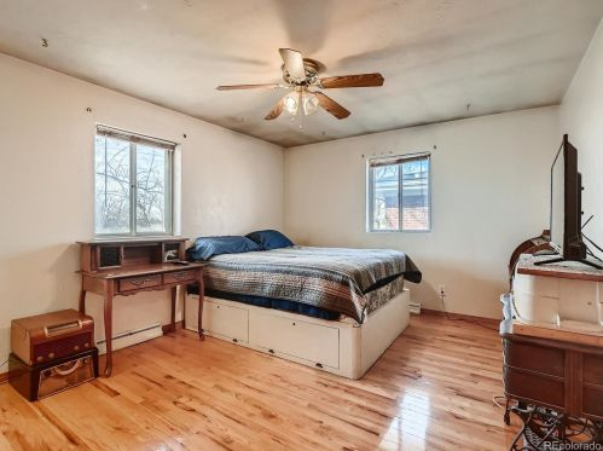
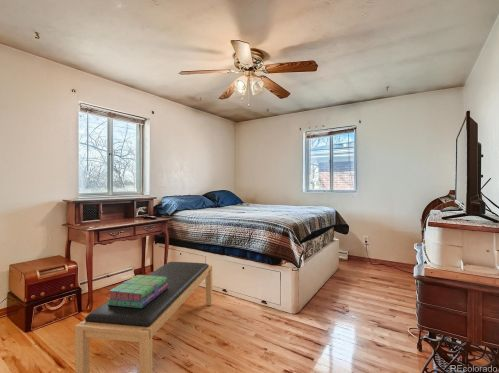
+ stack of books [106,274,168,308]
+ bench [74,261,213,373]
